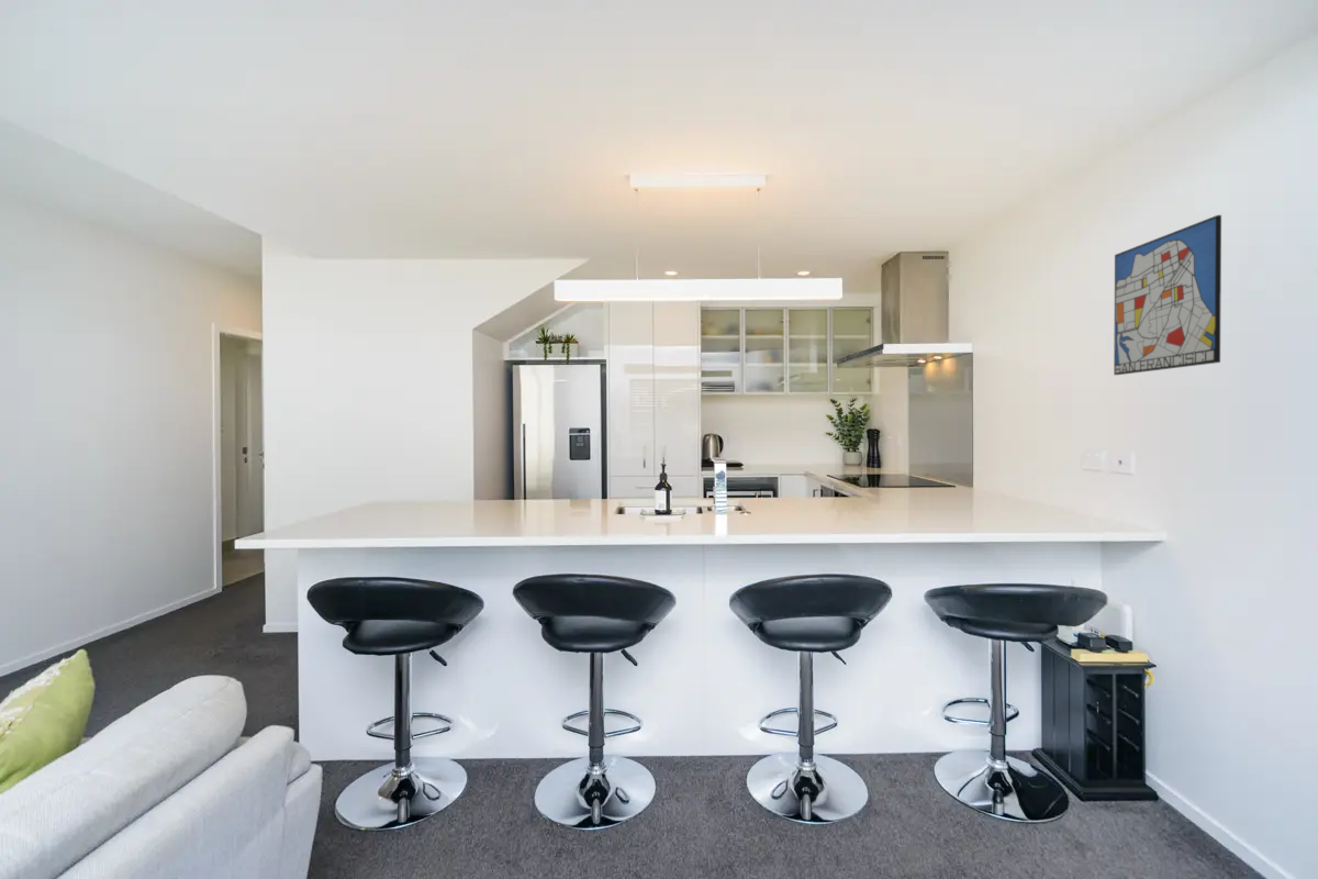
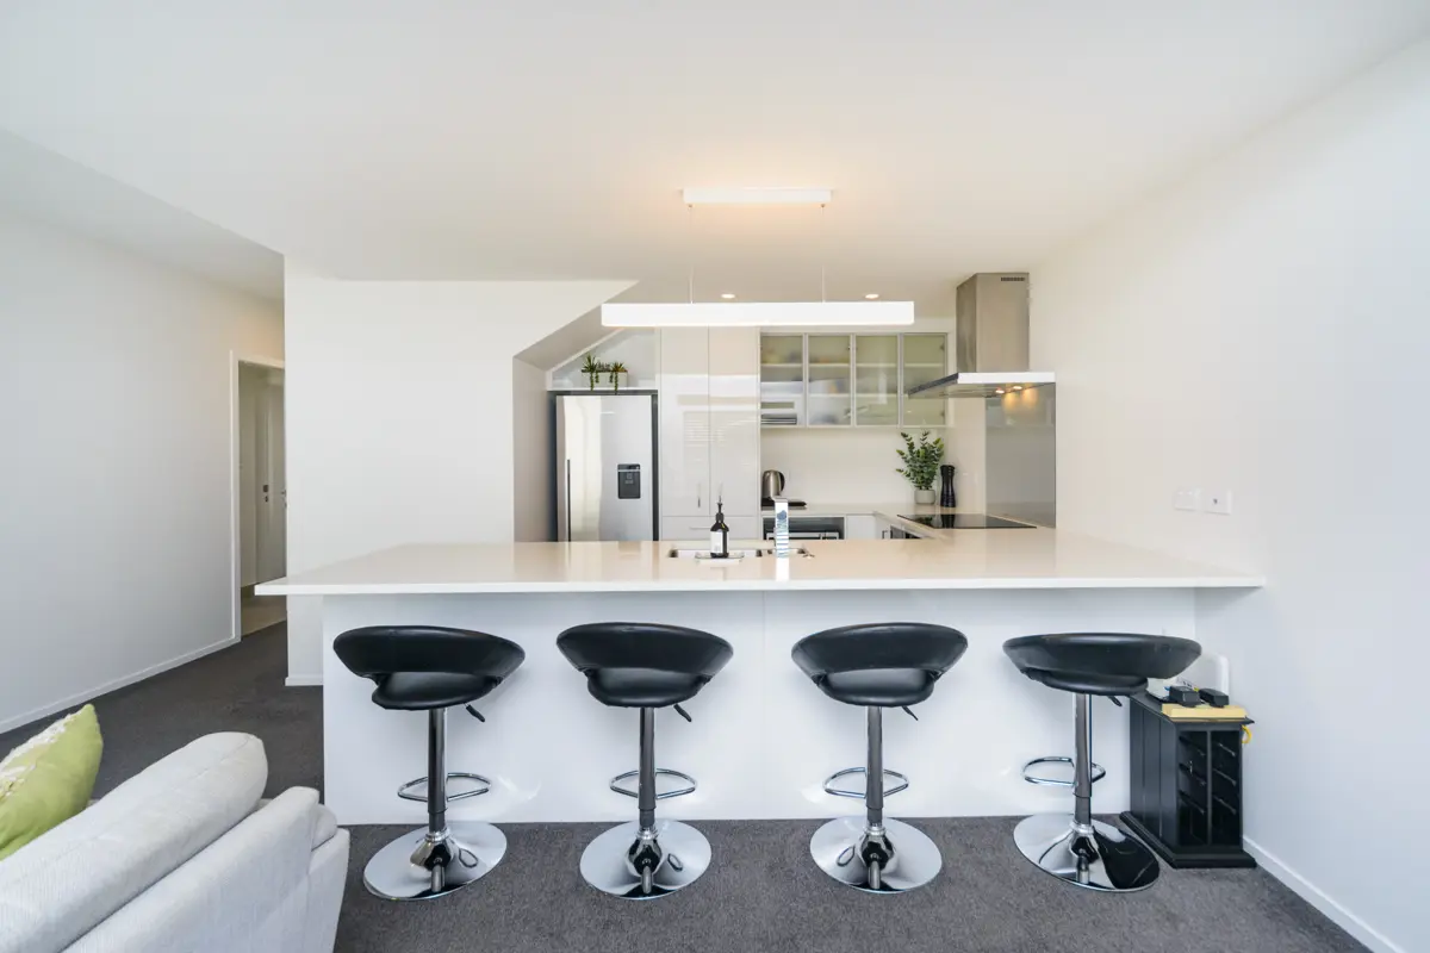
- wall art [1113,214,1222,376]
